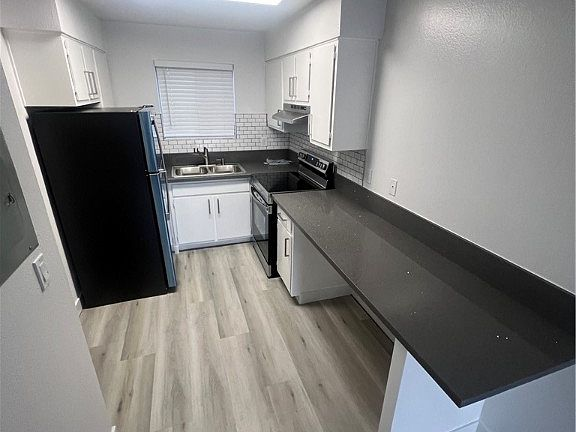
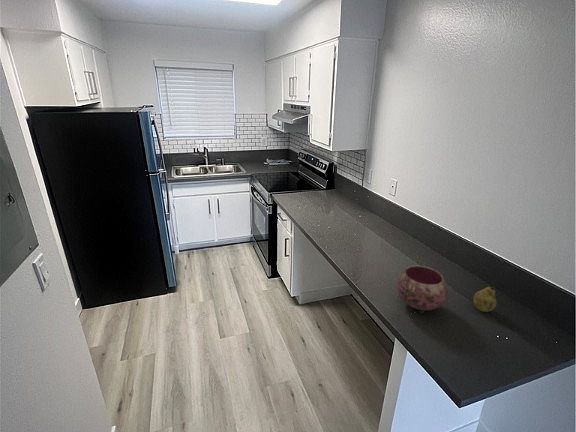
+ bowl [395,265,449,315]
+ fruit [472,285,497,313]
